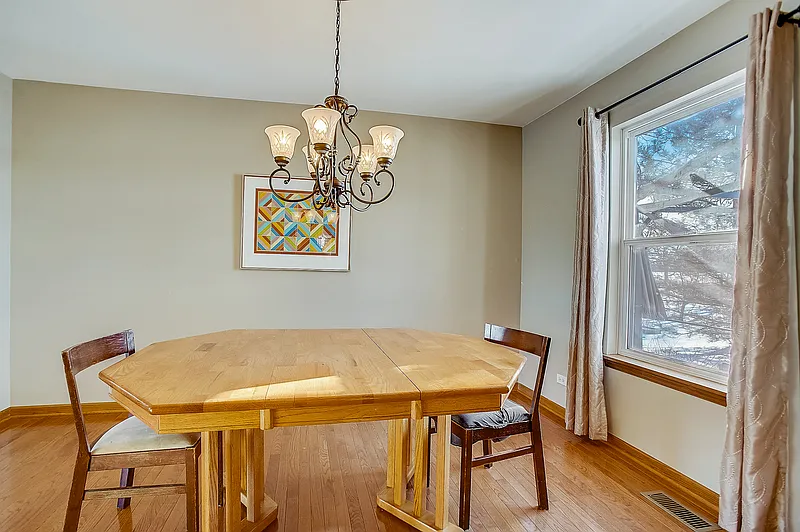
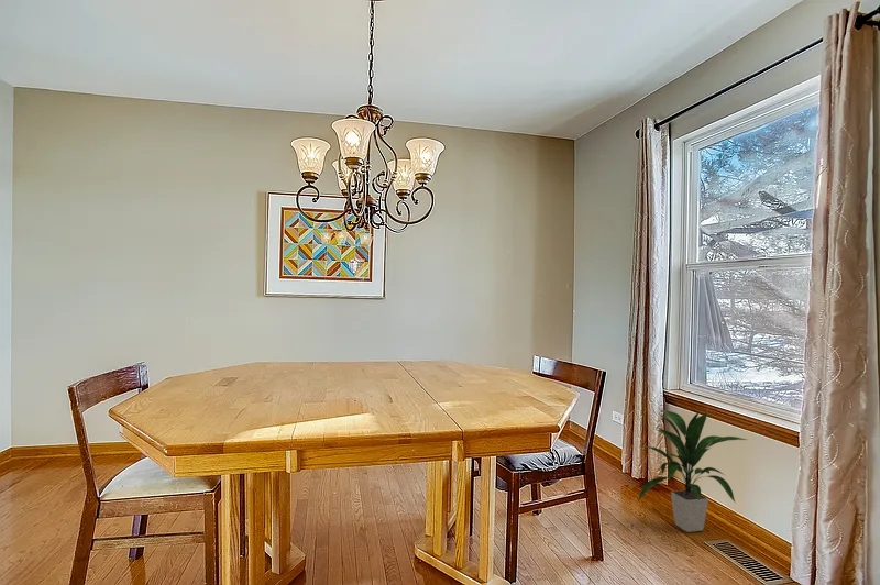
+ indoor plant [637,408,749,533]
